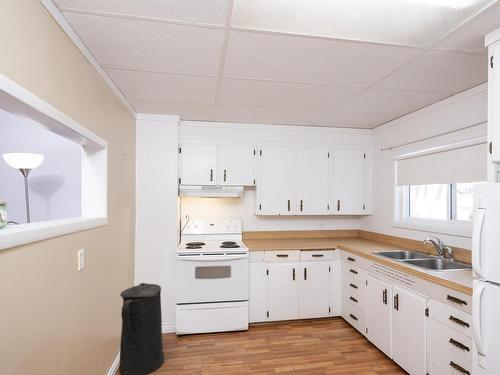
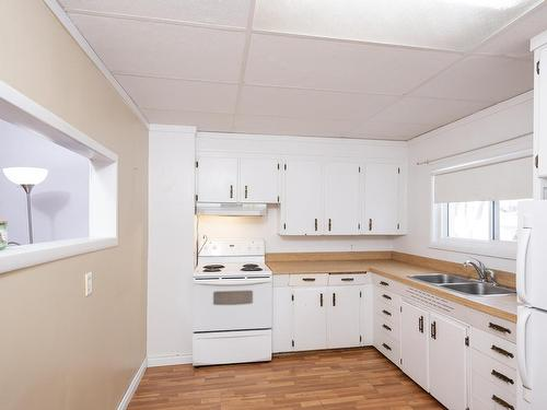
- trash can [118,282,165,375]
